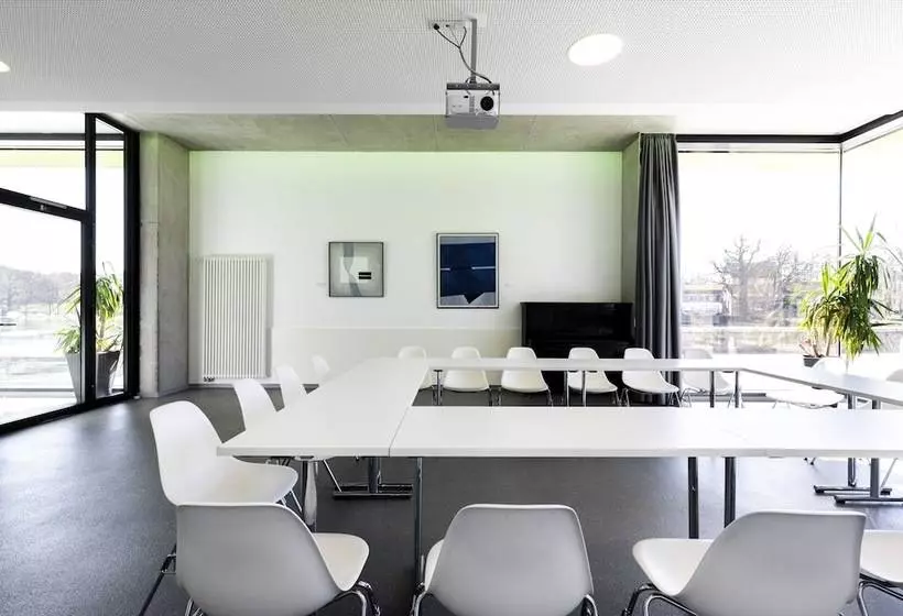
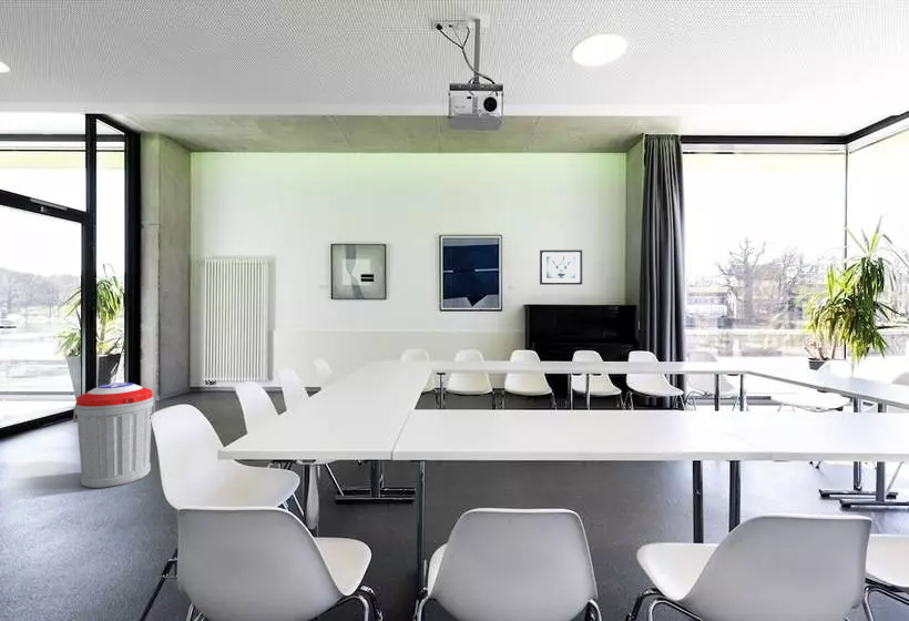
+ wall art [539,250,583,286]
+ trash can [72,381,156,489]
